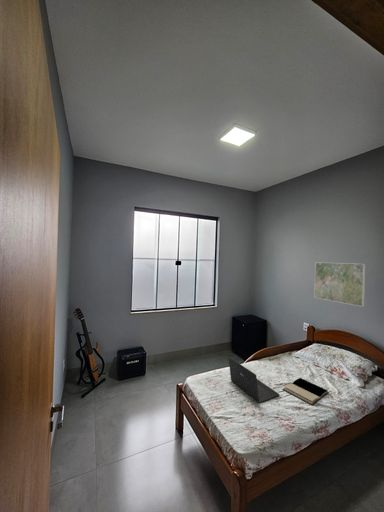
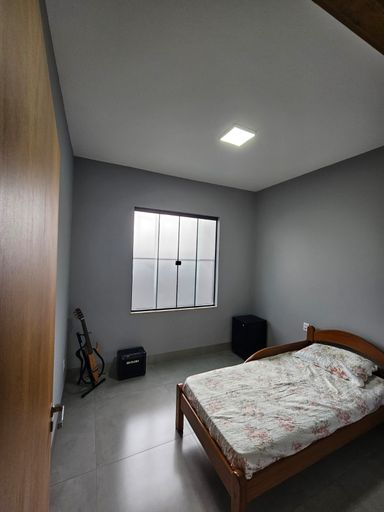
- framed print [313,261,366,308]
- book [281,377,330,406]
- laptop [227,356,280,404]
